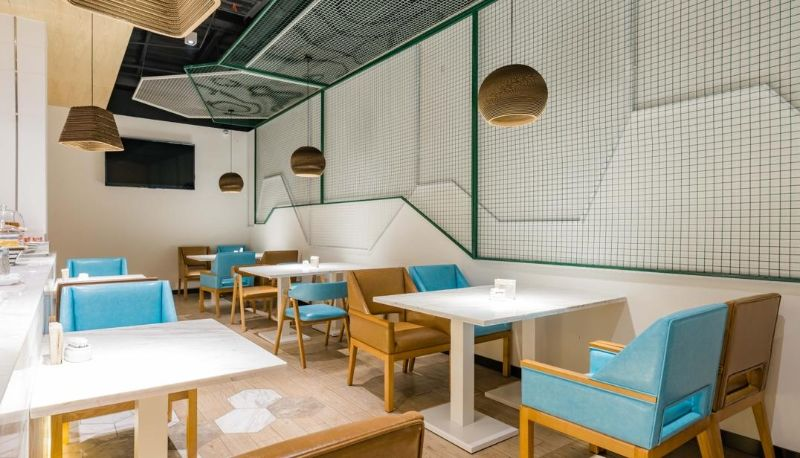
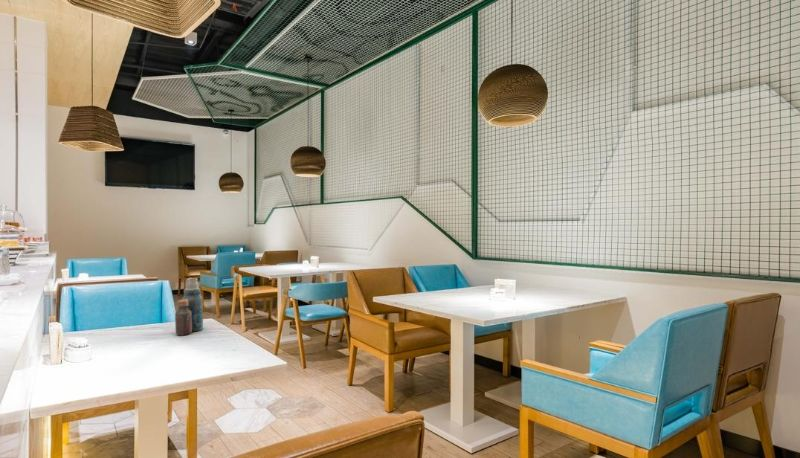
+ bottle [174,277,204,336]
